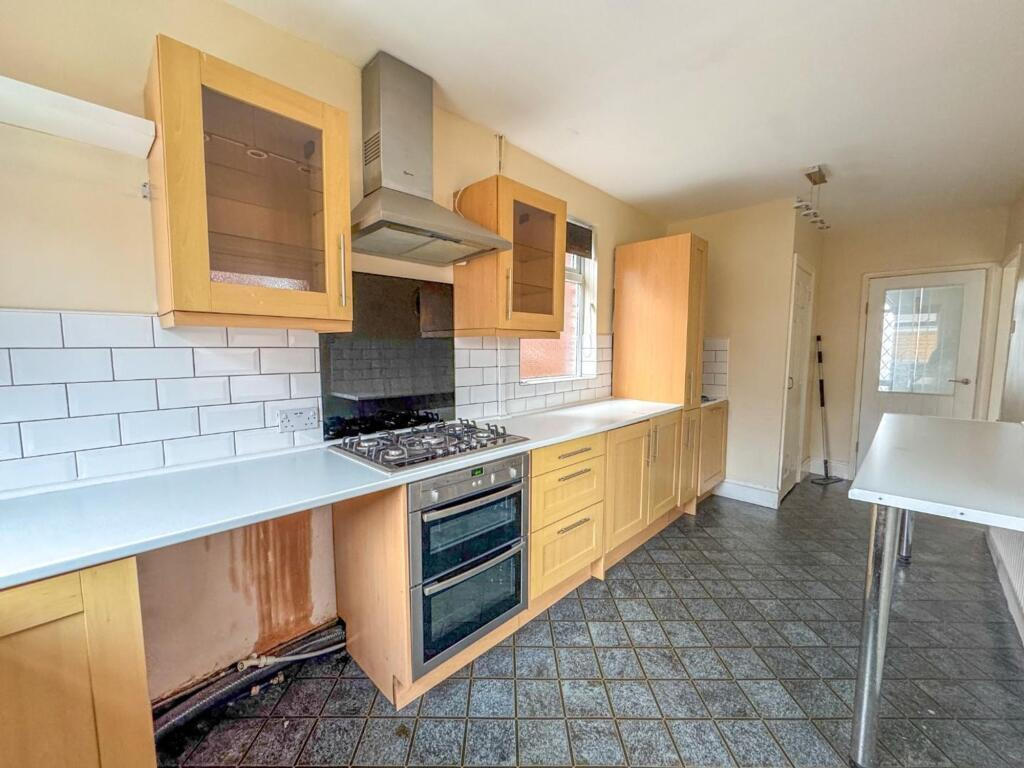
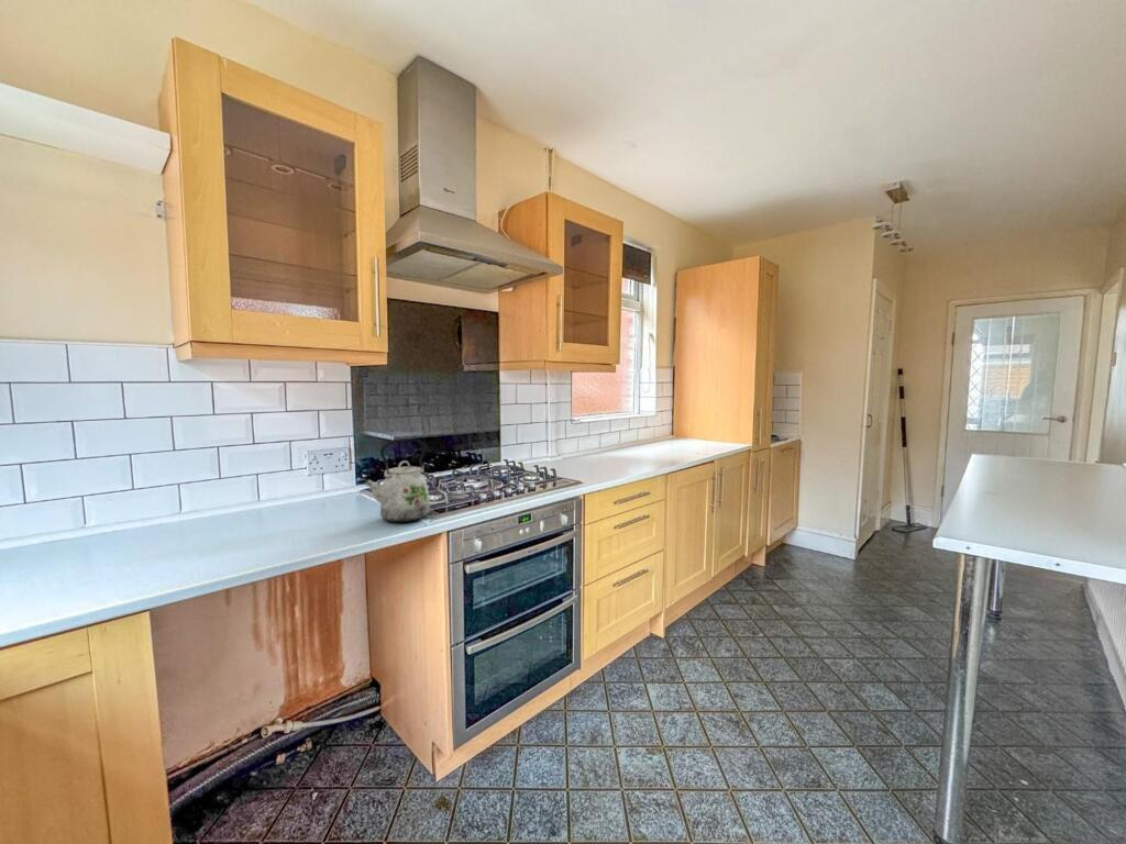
+ kettle [362,437,431,523]
